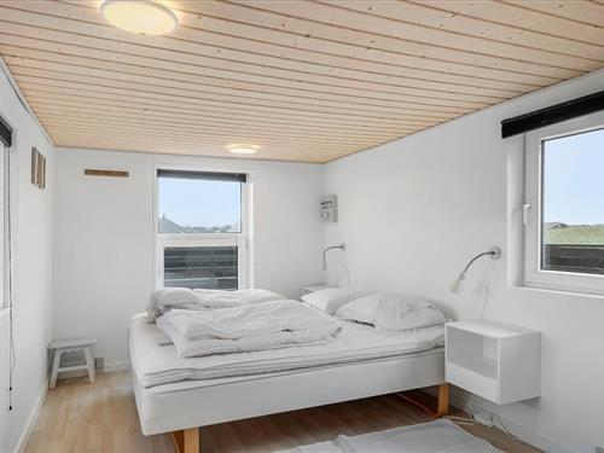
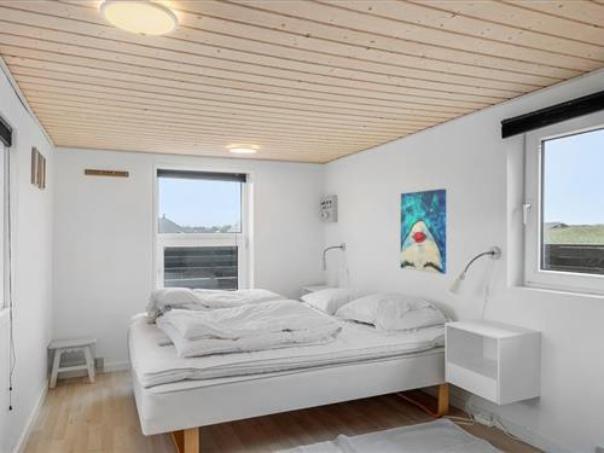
+ wall art [400,188,447,275]
